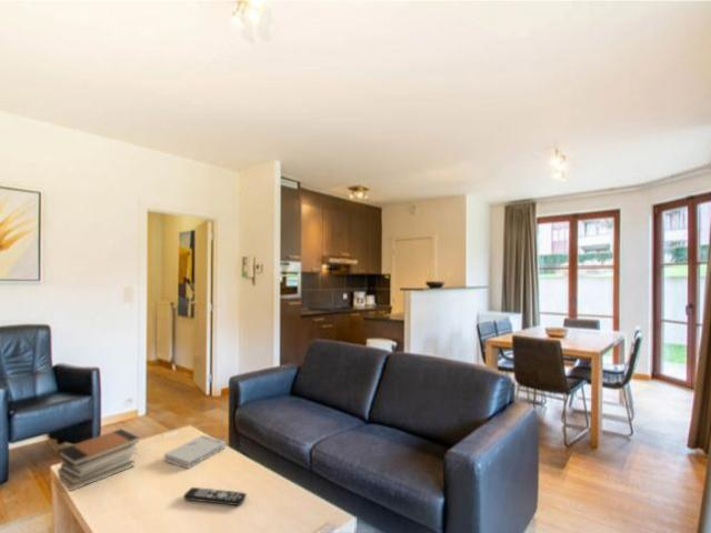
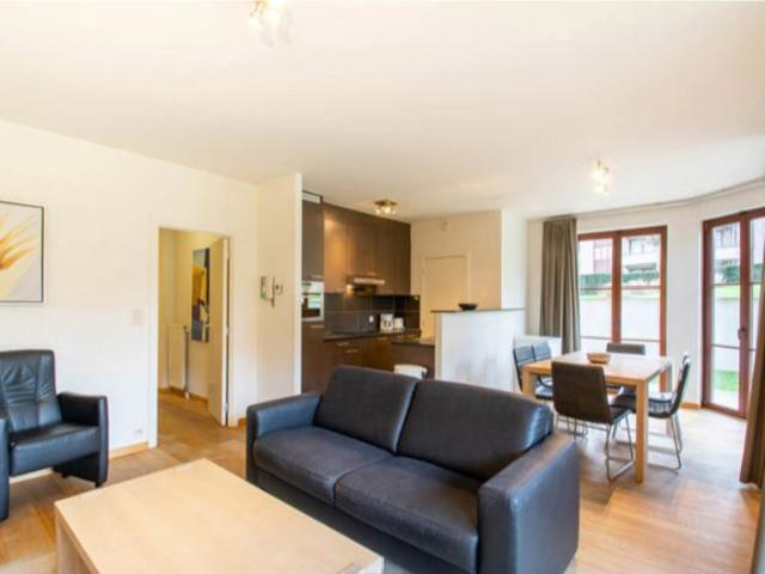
- book [163,434,227,470]
- remote control [182,486,247,506]
- book stack [57,428,140,492]
